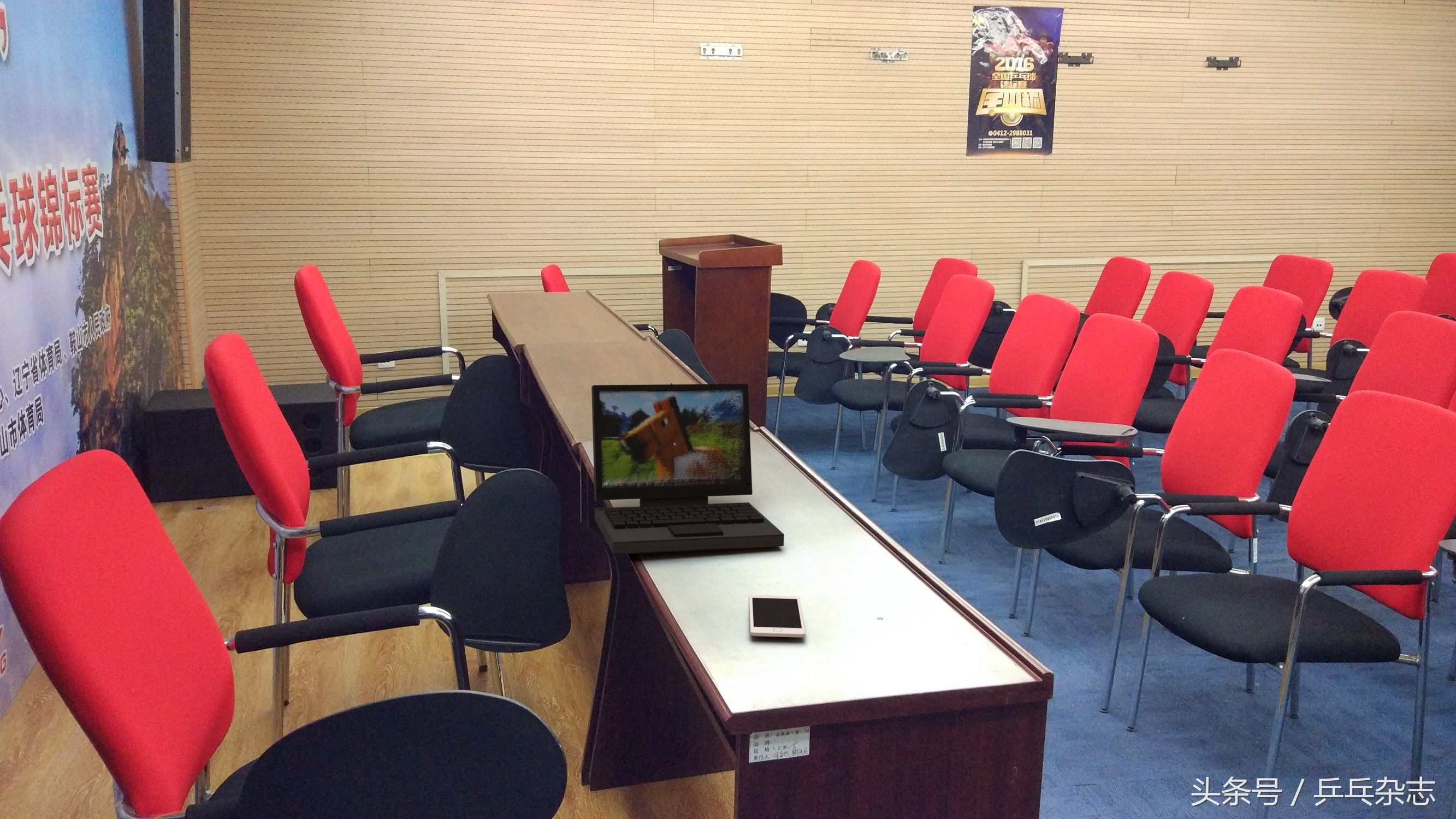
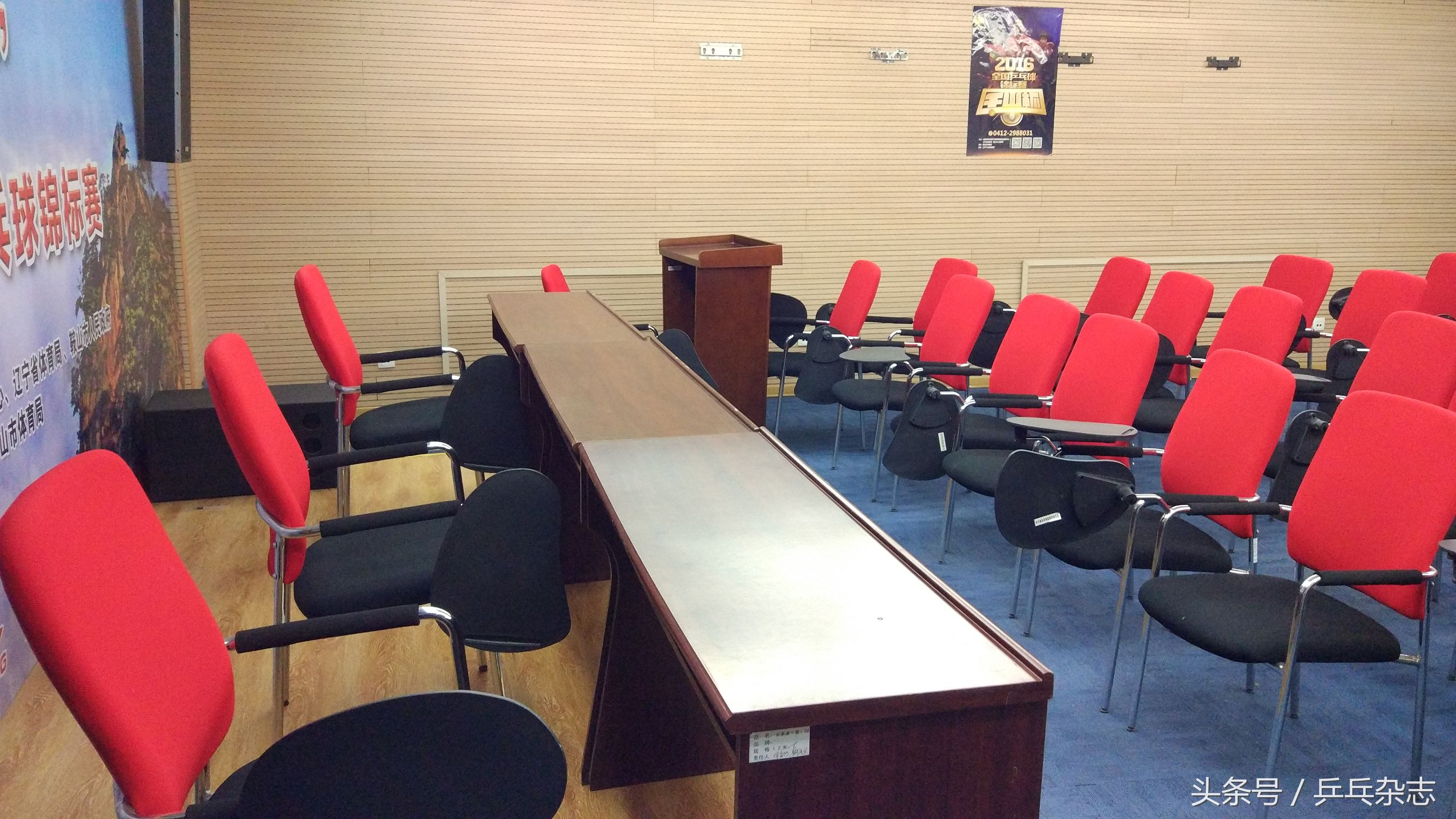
- cell phone [749,595,806,638]
- laptop [591,383,785,555]
